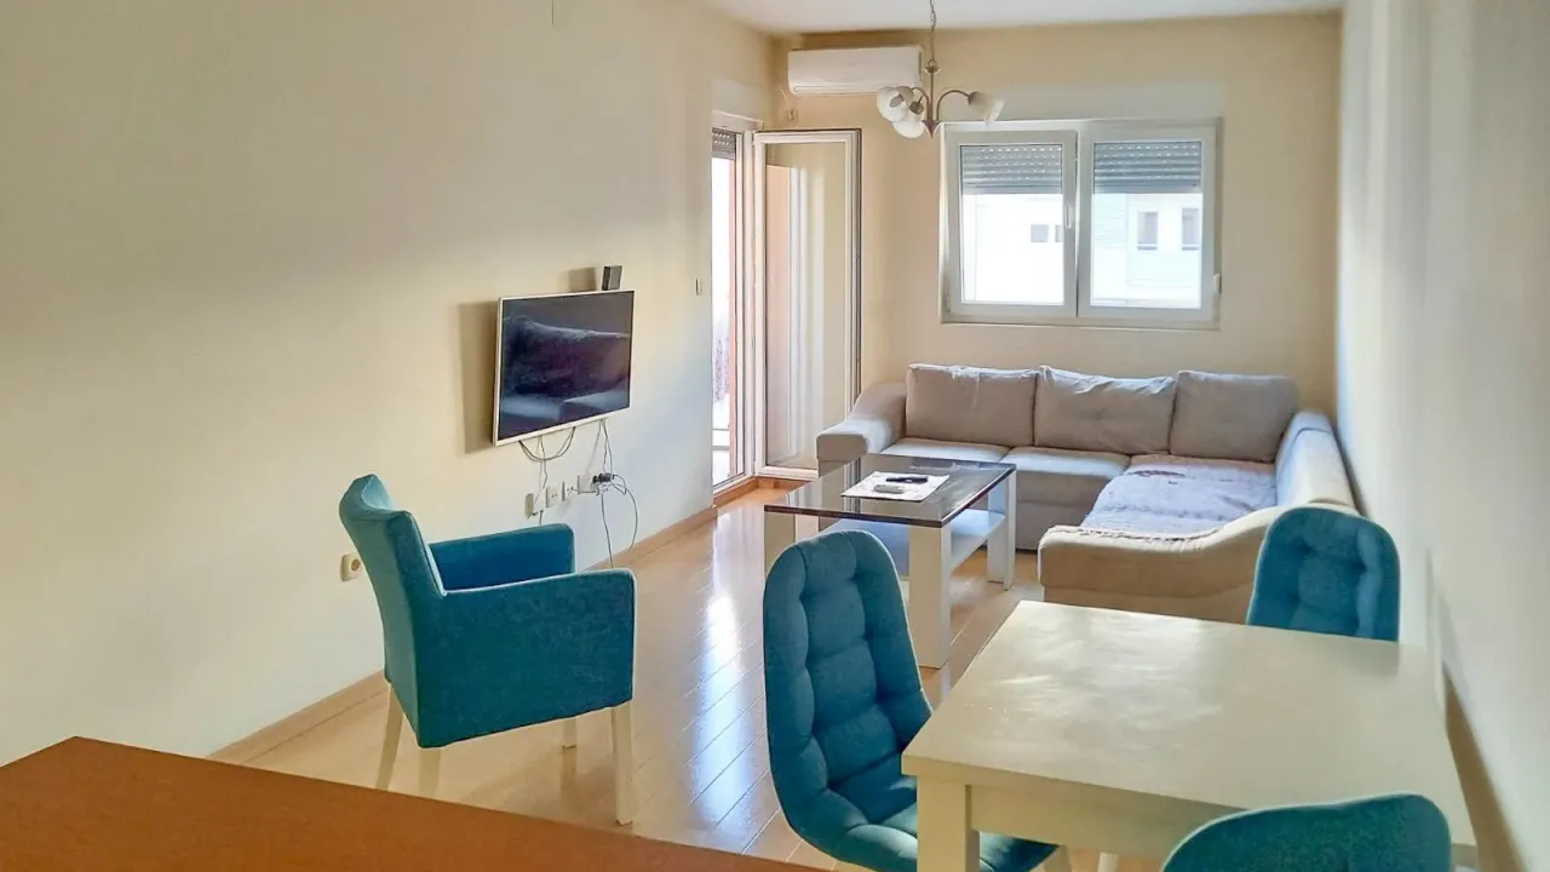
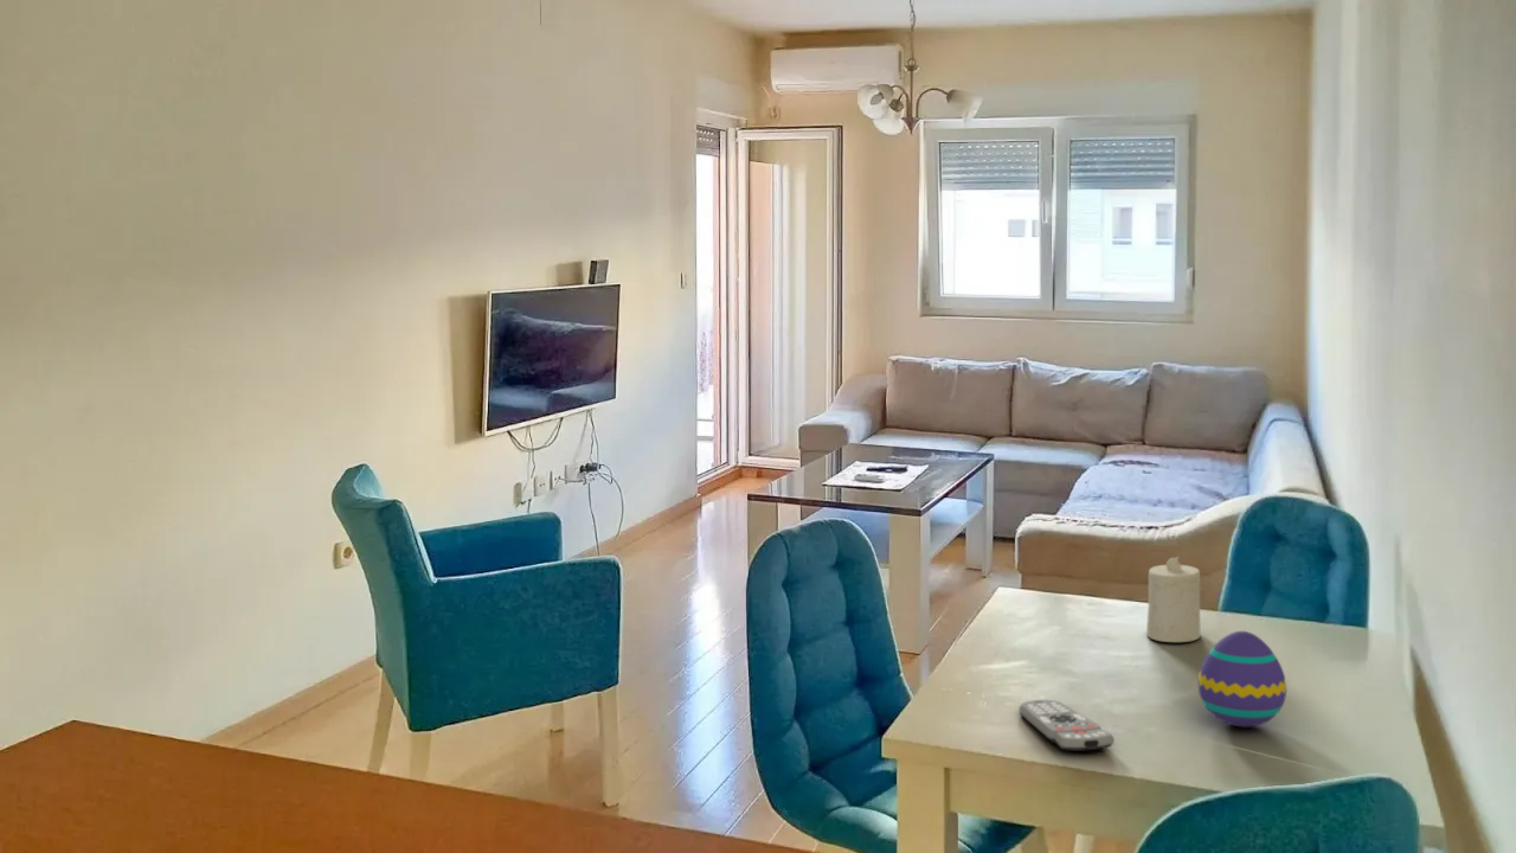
+ candle [1145,556,1201,643]
+ remote control [1017,699,1116,752]
+ decorative egg [1197,630,1287,729]
